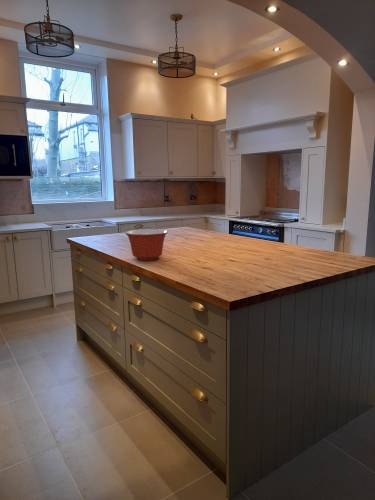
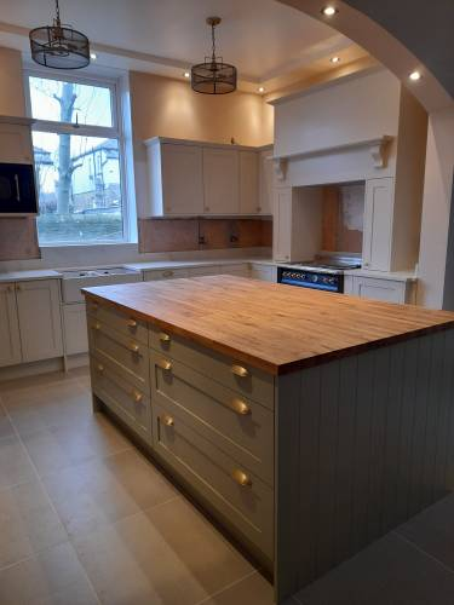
- mixing bowl [124,228,169,261]
